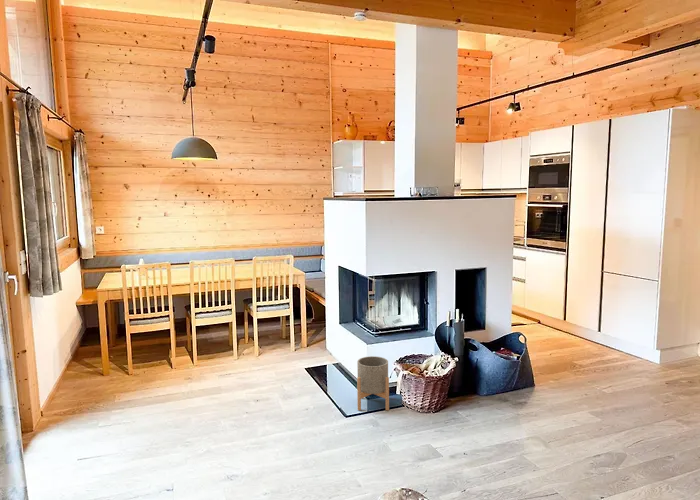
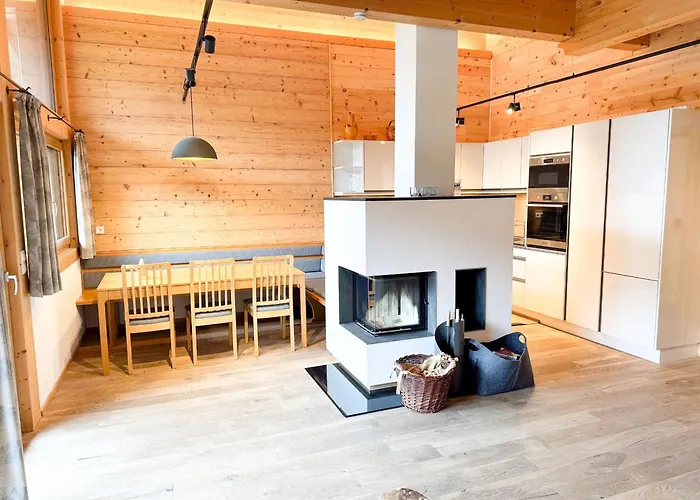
- planter [356,355,390,411]
